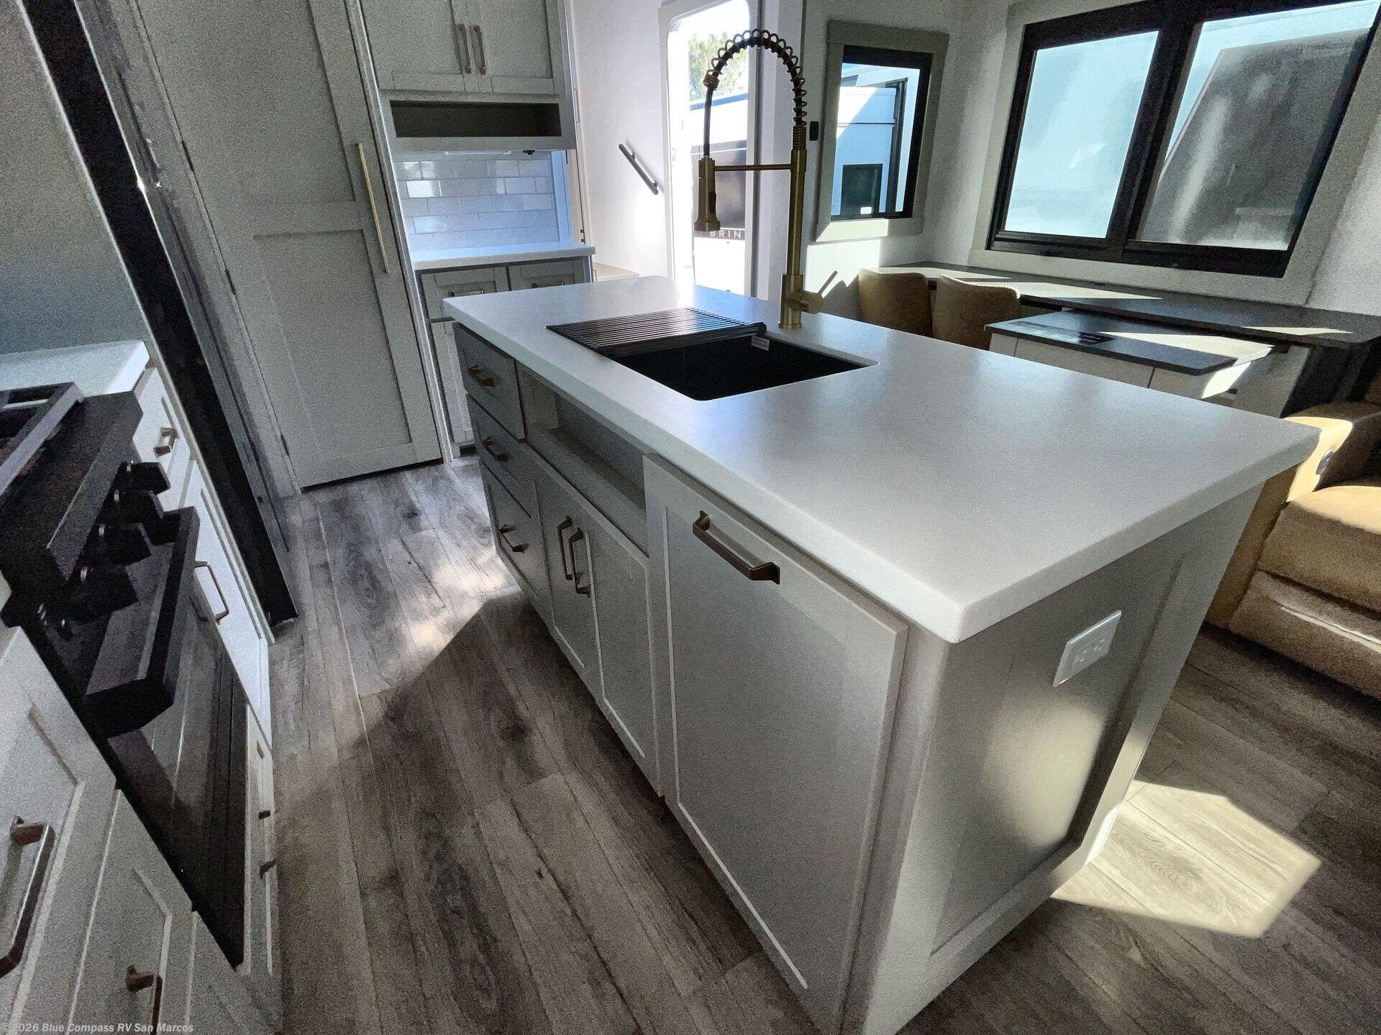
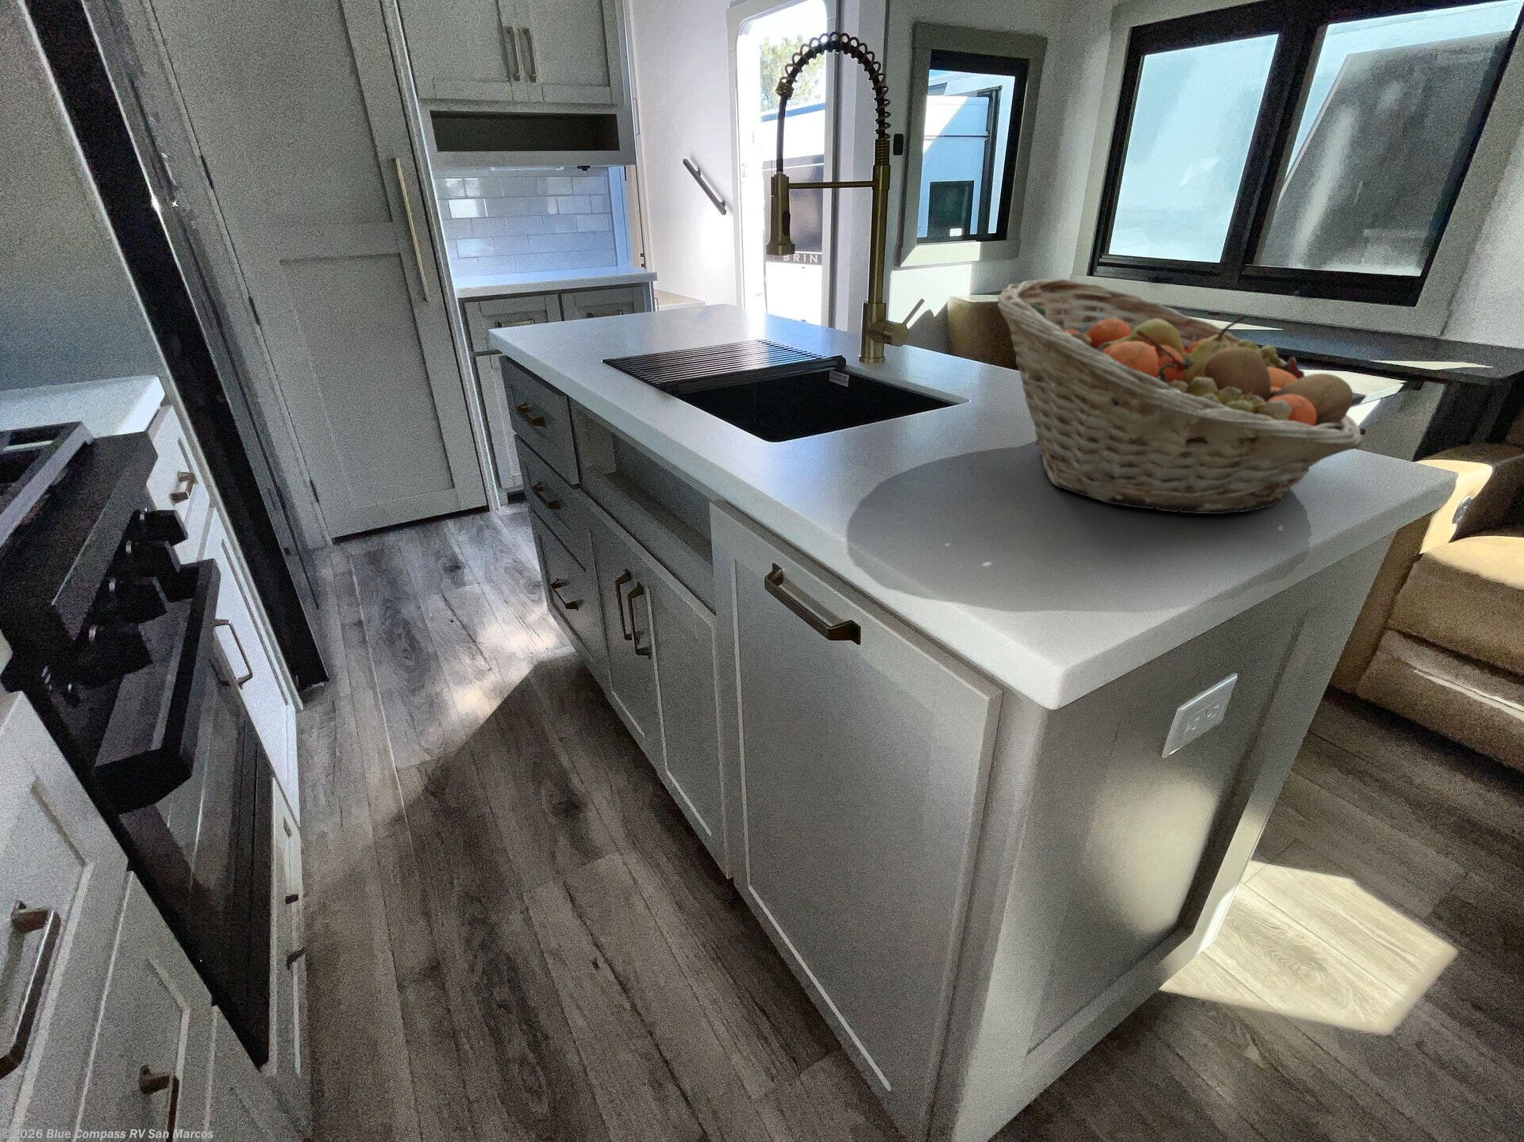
+ fruit basket [997,277,1362,515]
